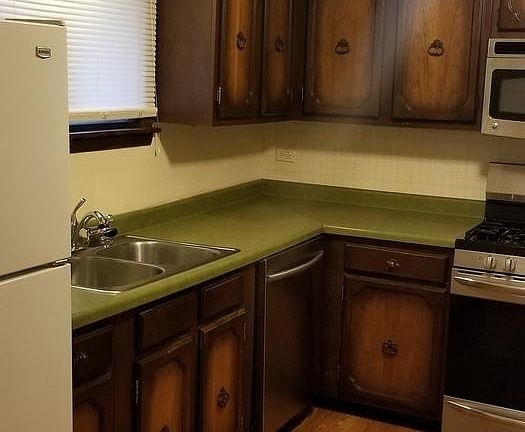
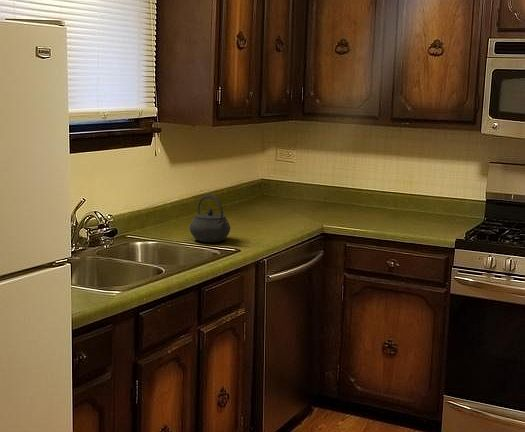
+ kettle [189,193,231,243]
